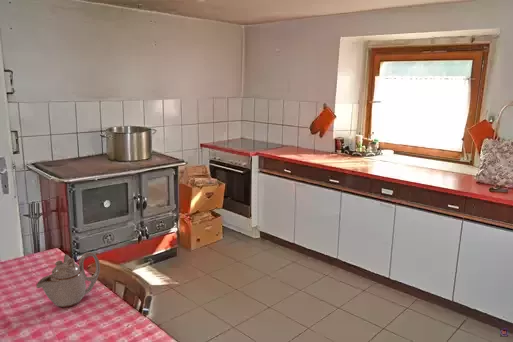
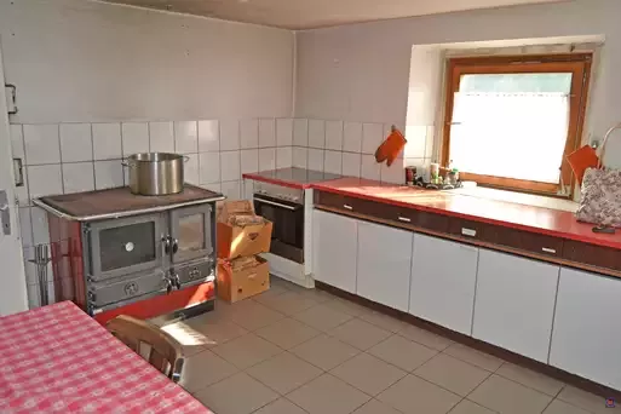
- teapot [36,251,101,308]
